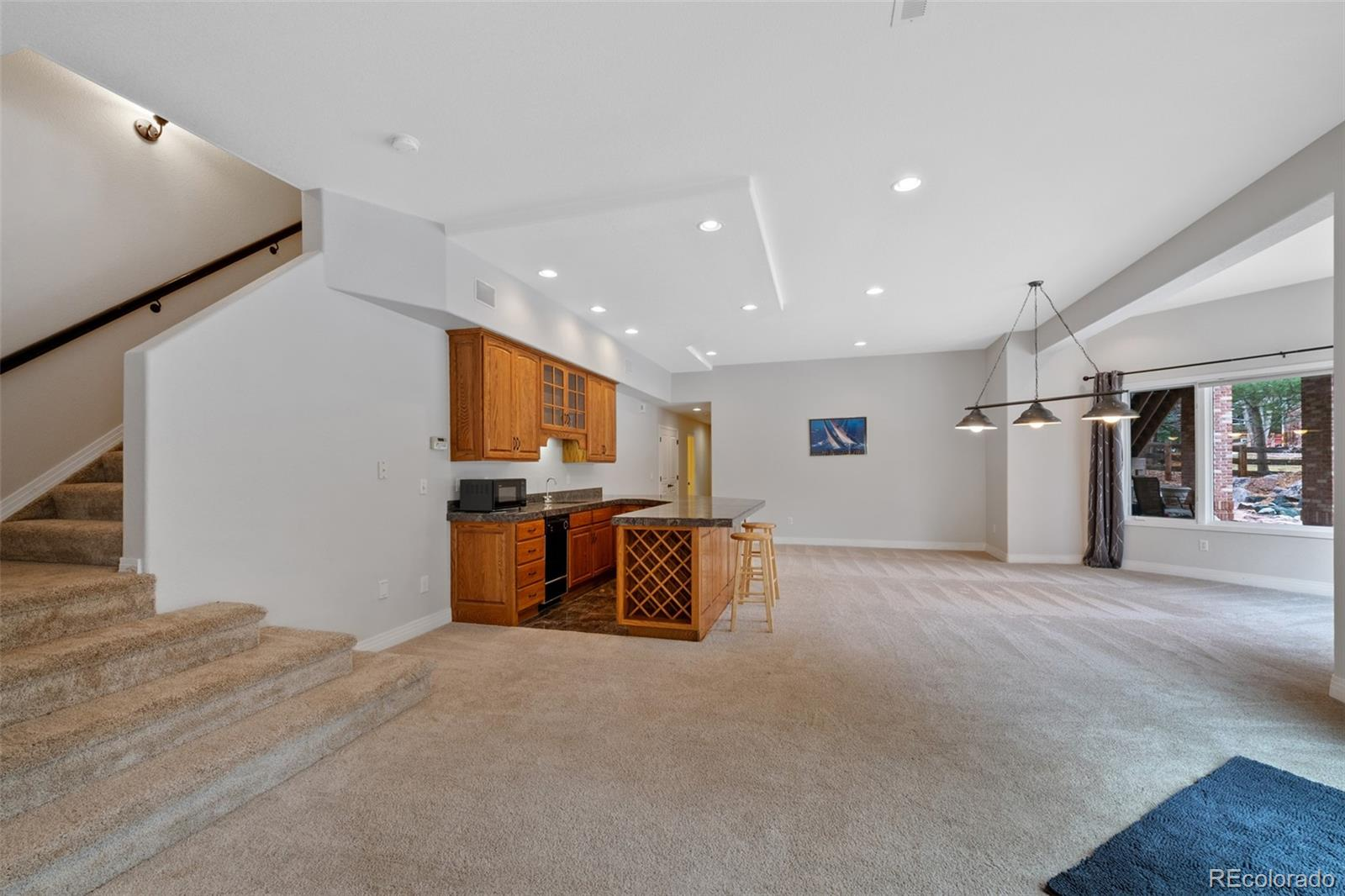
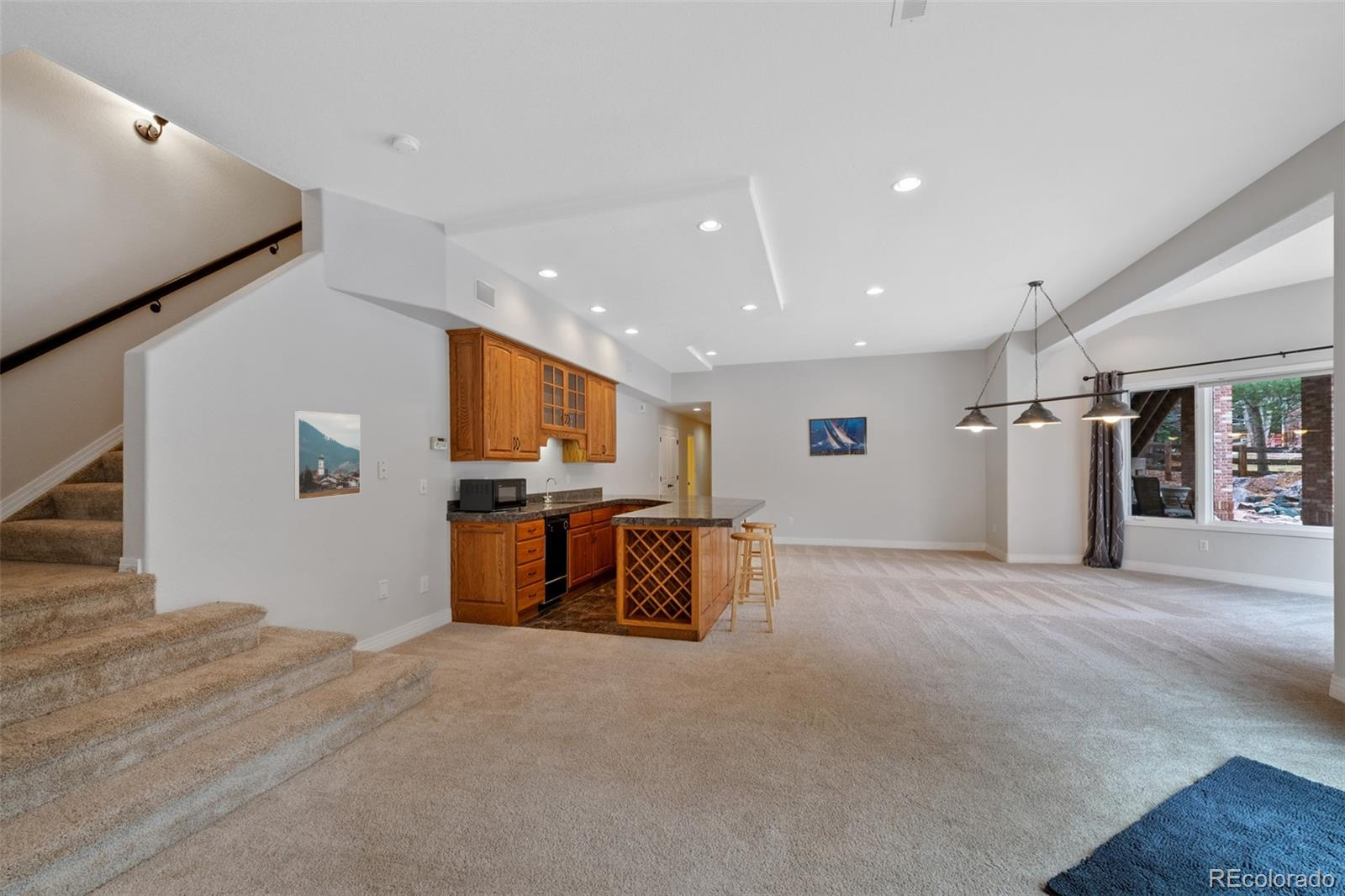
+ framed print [293,410,361,501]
